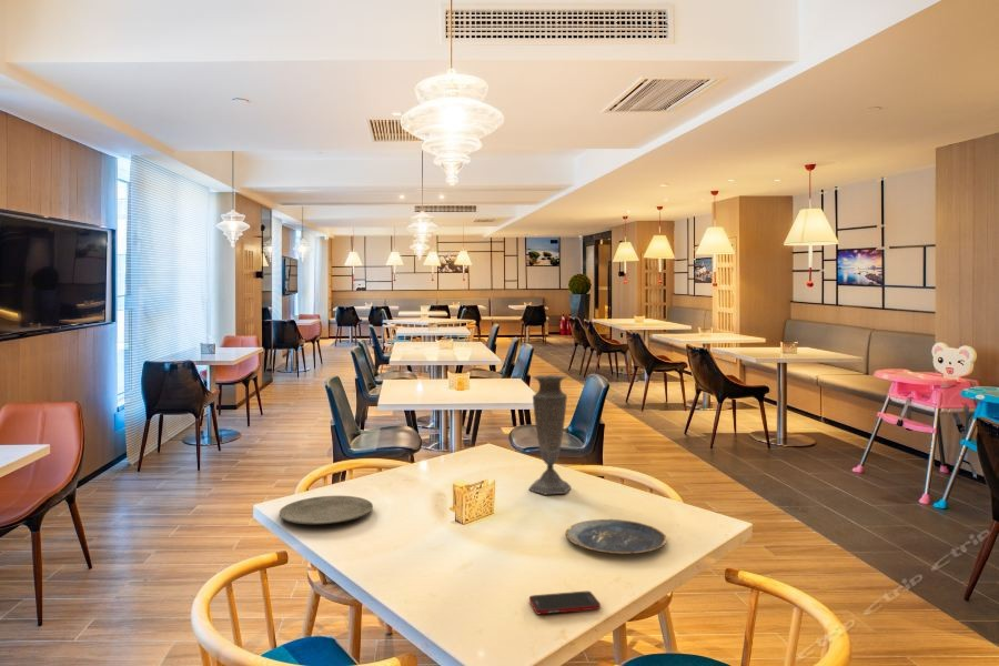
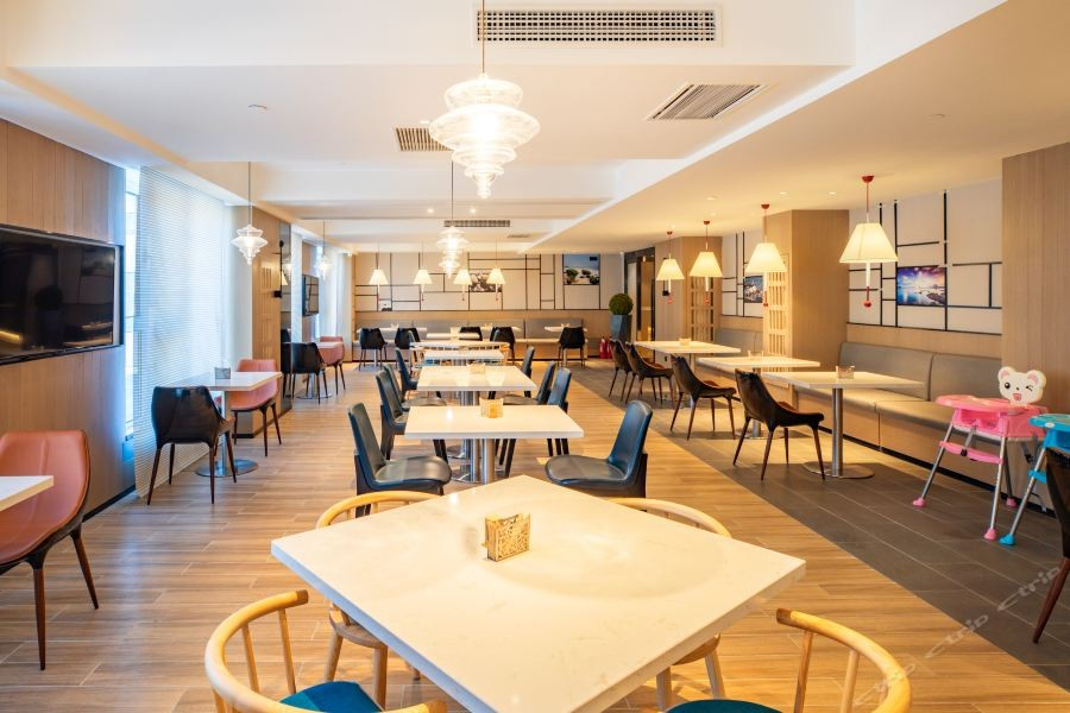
- plate [565,518,668,555]
- plate [279,495,374,525]
- cell phone [528,591,602,615]
- vase [527,374,572,496]
